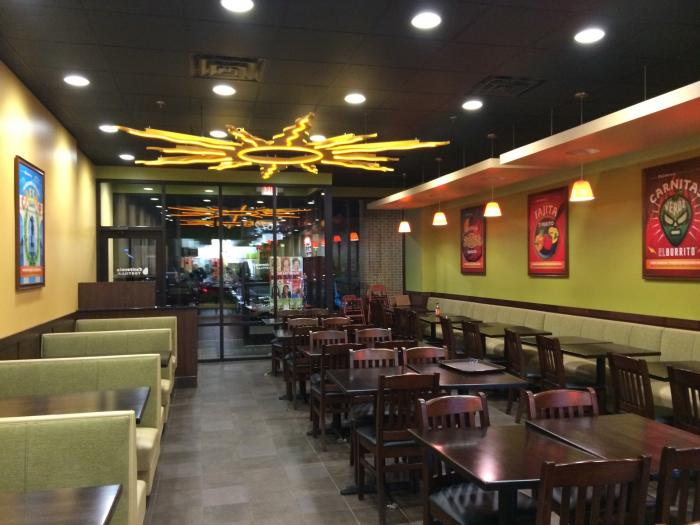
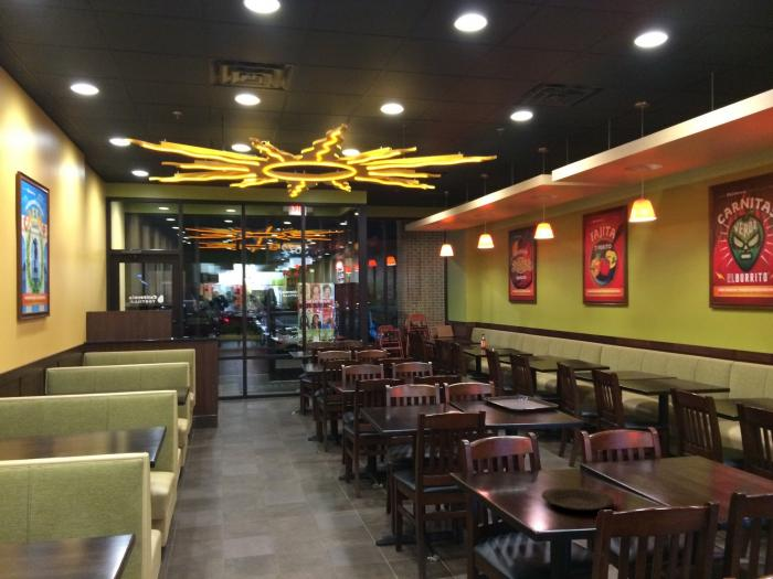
+ plate [540,485,615,512]
